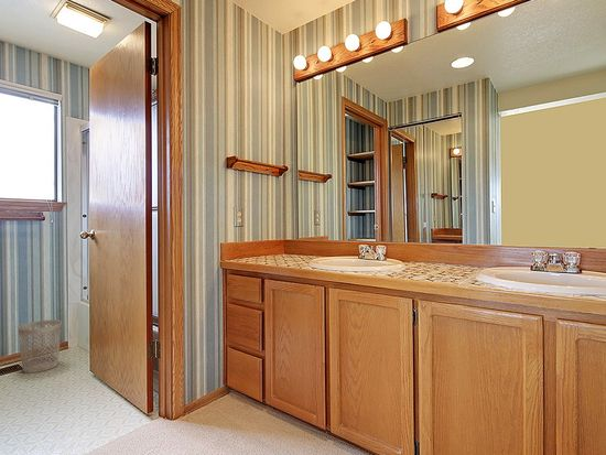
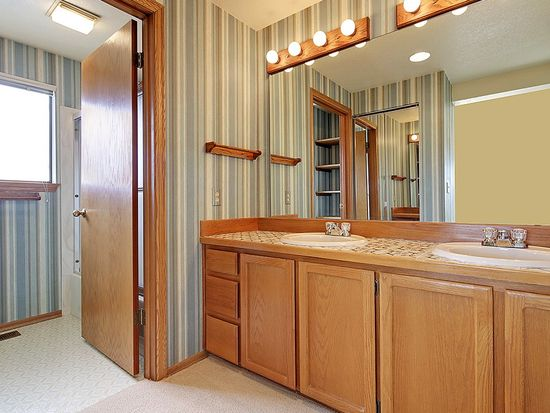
- wastebasket [17,318,63,373]
